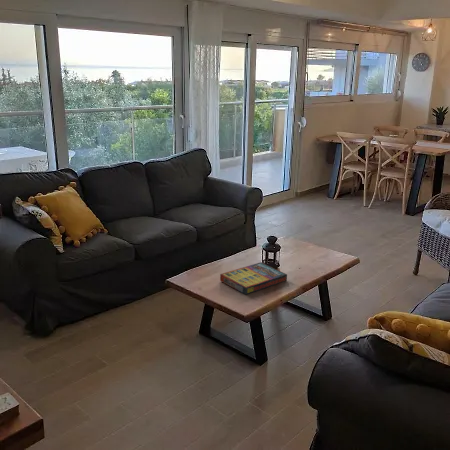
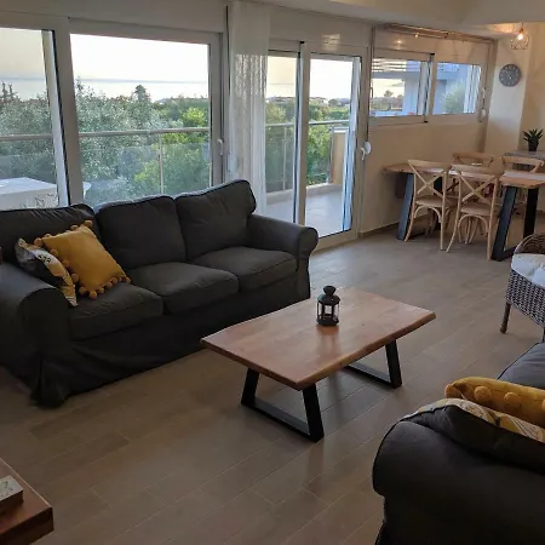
- game compilation box [219,261,288,295]
